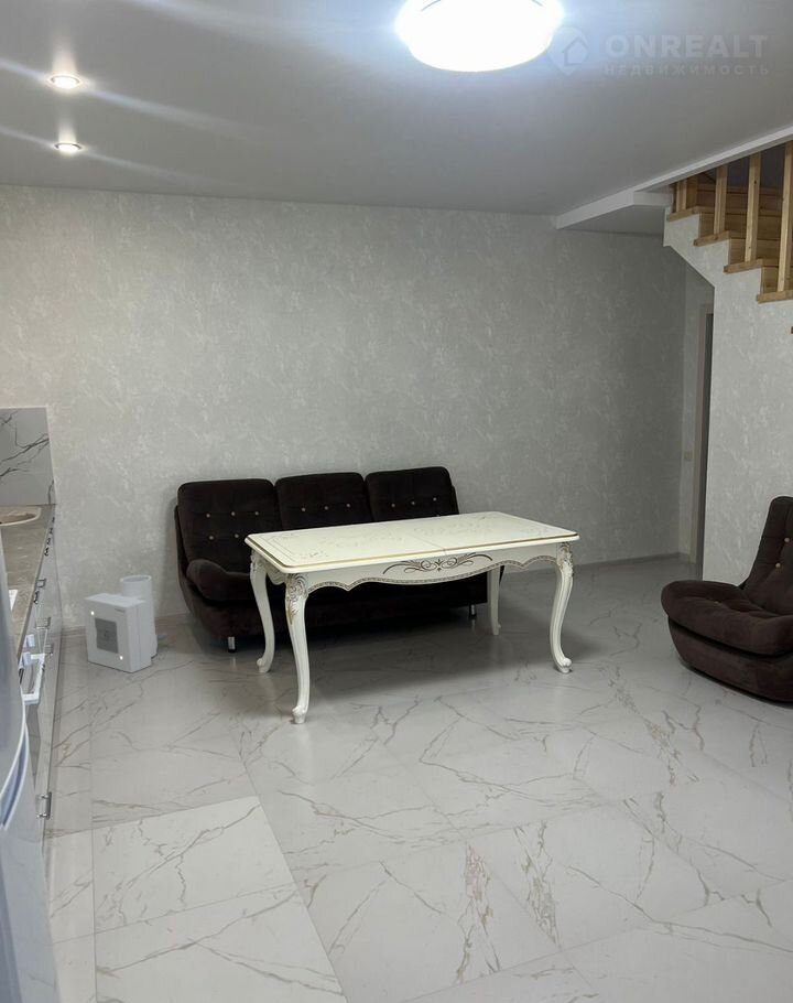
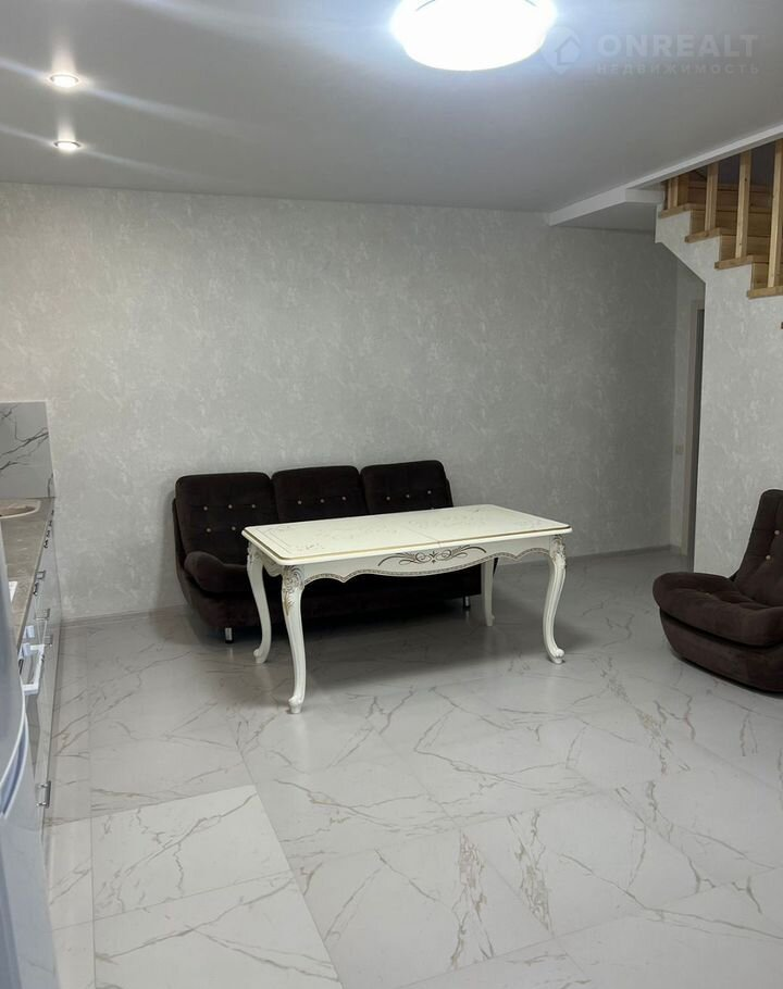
- air purifier [83,574,169,675]
